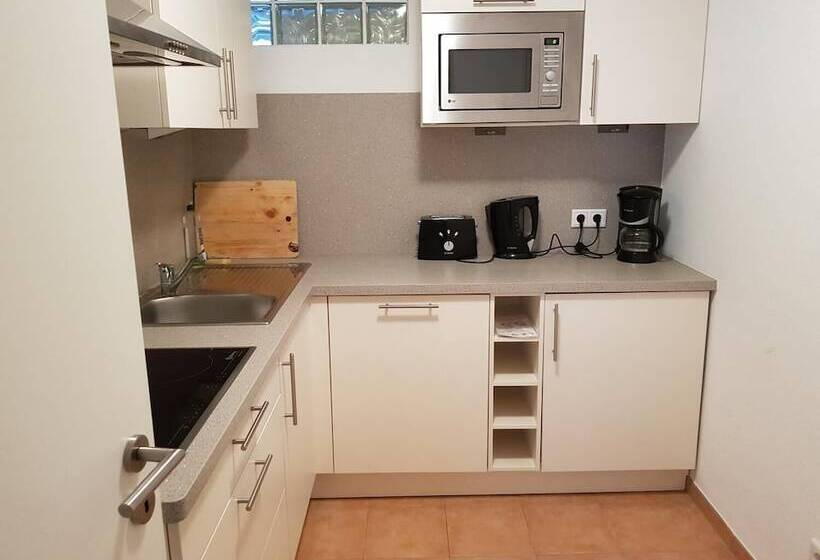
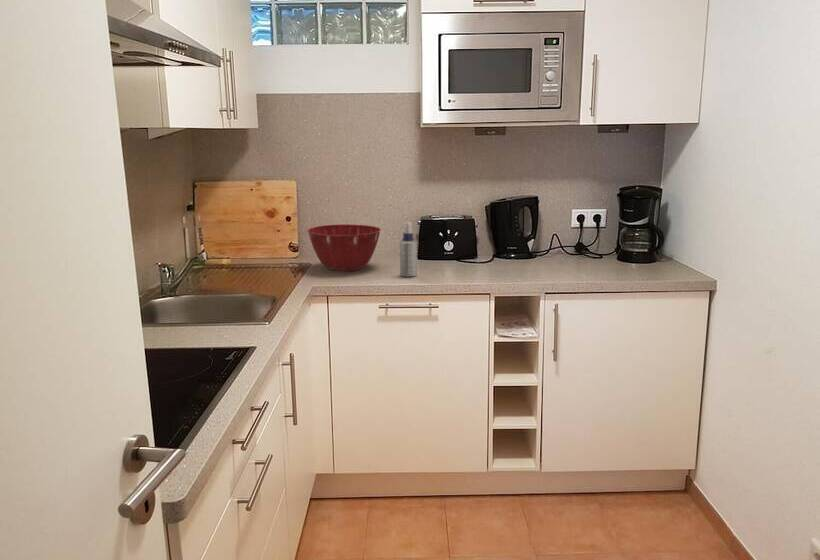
+ spray bottle [399,220,418,278]
+ mixing bowl [306,223,382,272]
